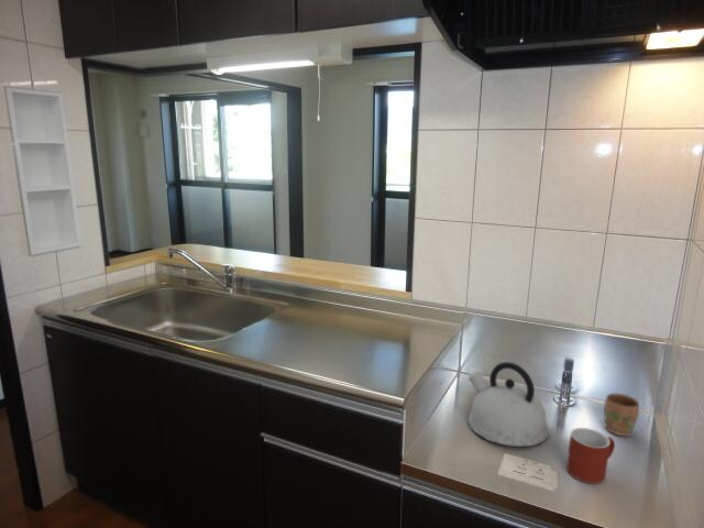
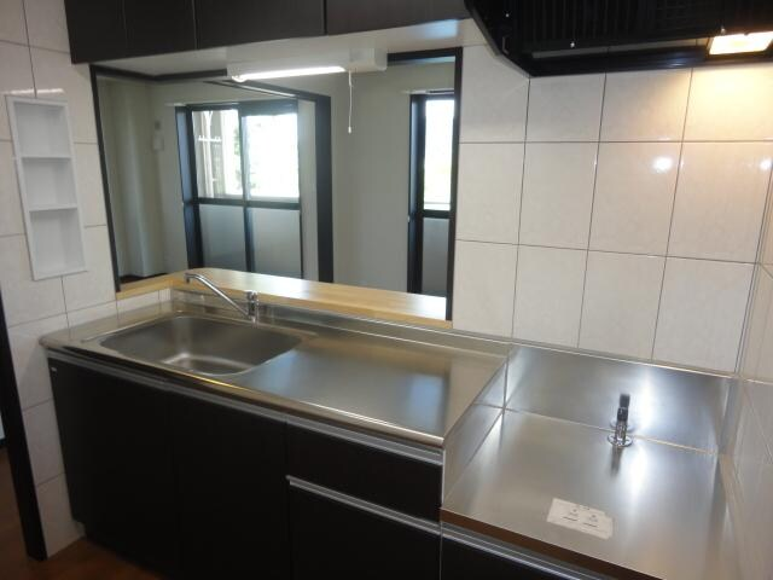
- mug [565,427,616,485]
- mug [603,393,640,437]
- kettle [466,361,550,448]
